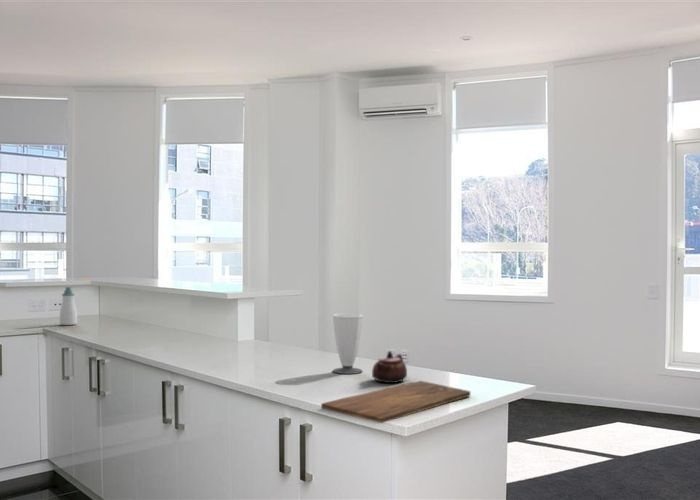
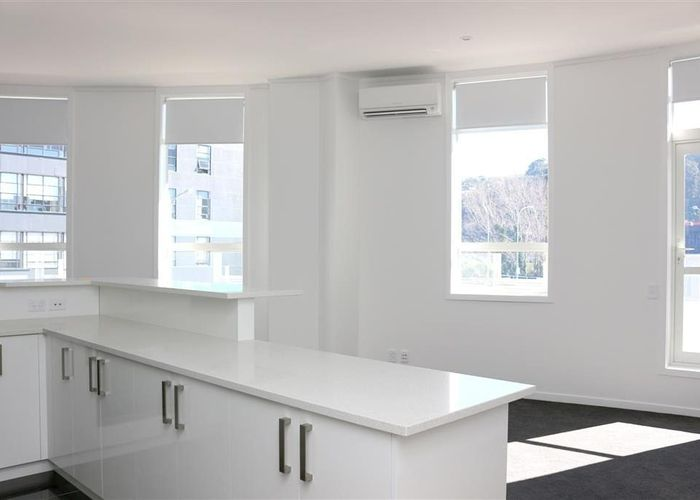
- cutting board [320,380,471,424]
- teapot [371,350,408,384]
- cup [332,312,363,375]
- soap bottle [59,286,78,326]
